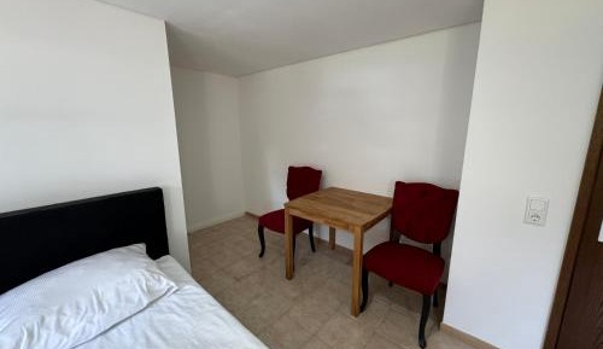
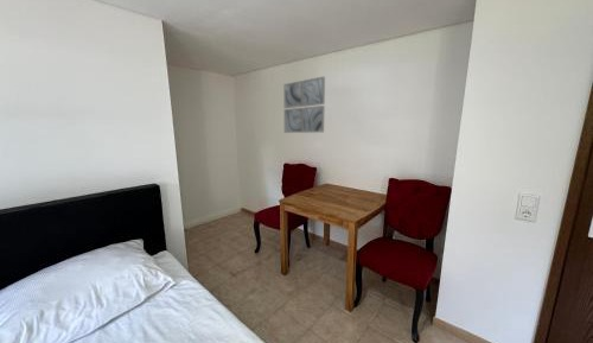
+ wall art [282,76,326,134]
